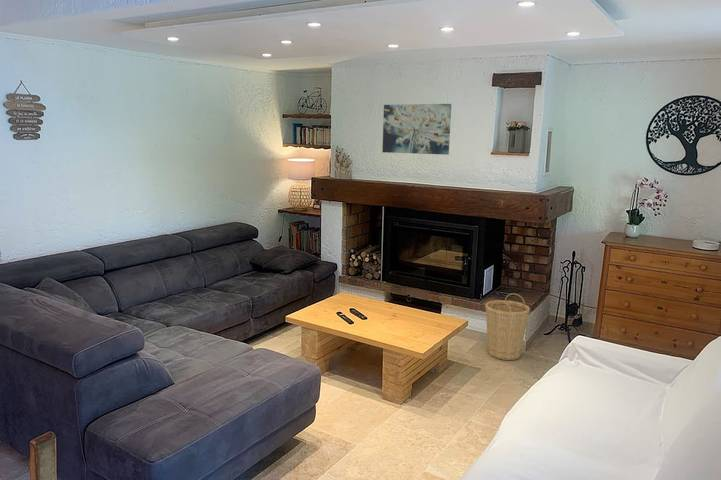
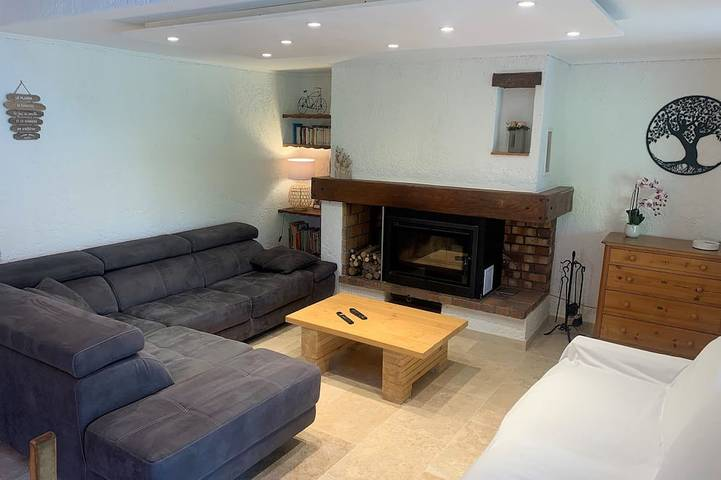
- basket [484,292,531,361]
- wall art [381,103,452,156]
